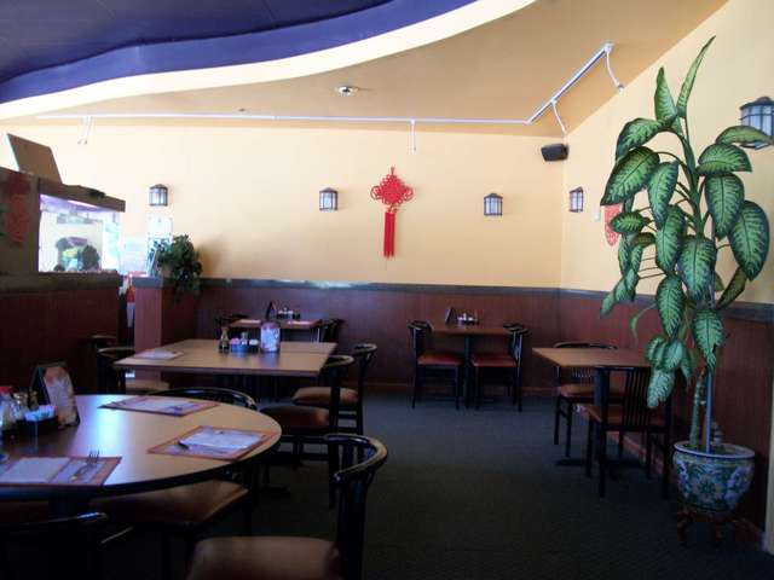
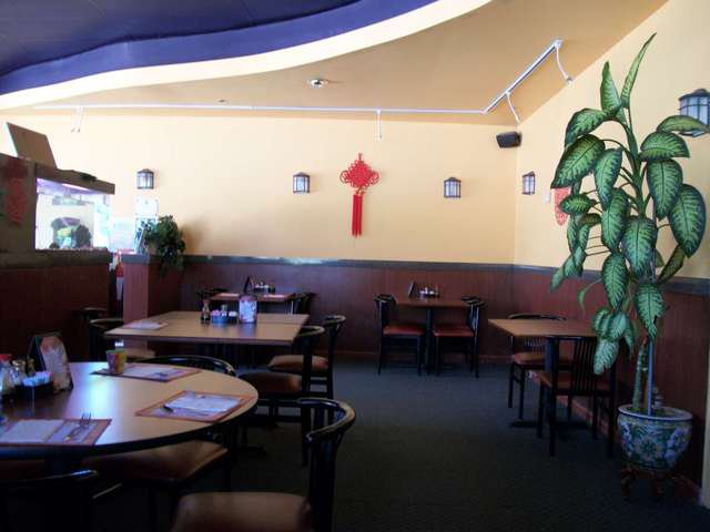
+ cup [105,349,129,376]
